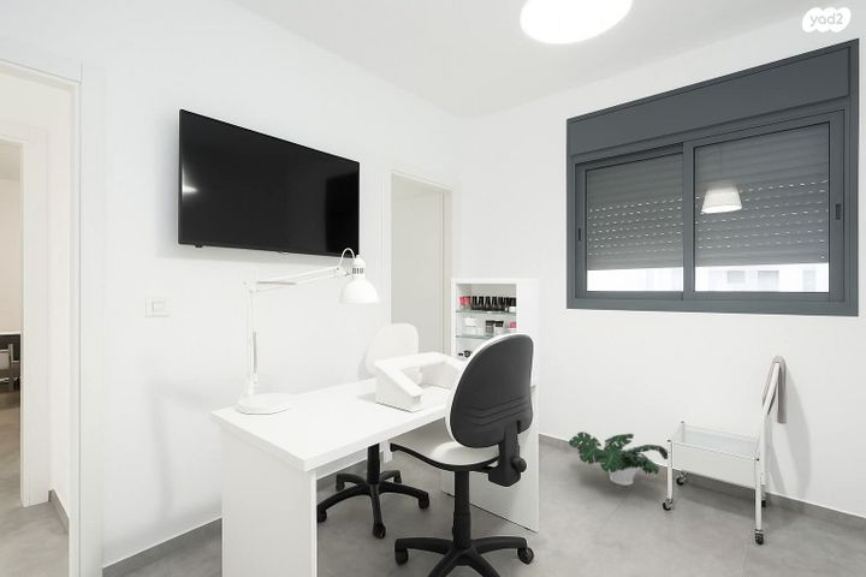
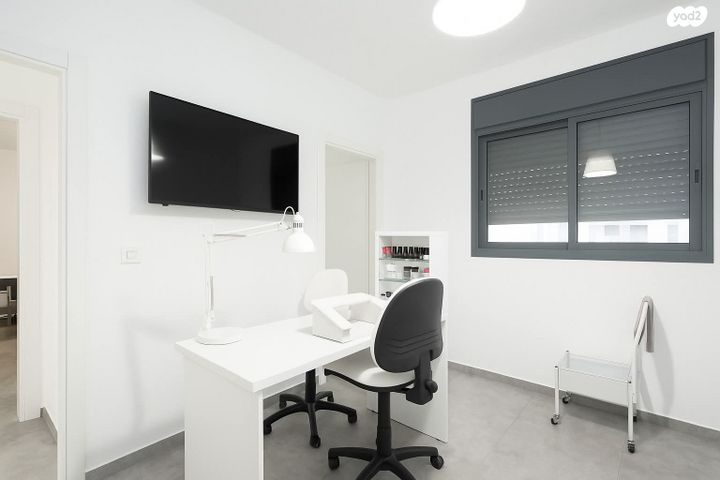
- potted plant [568,430,669,487]
